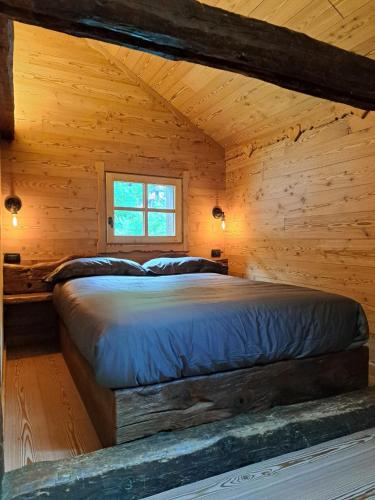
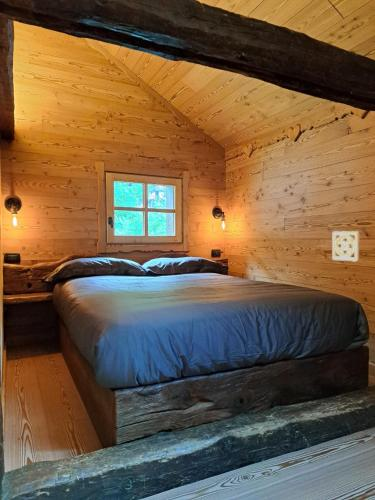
+ wall ornament [331,230,360,263]
